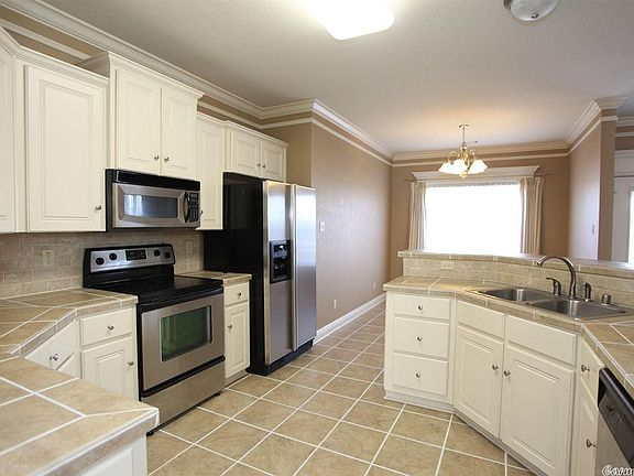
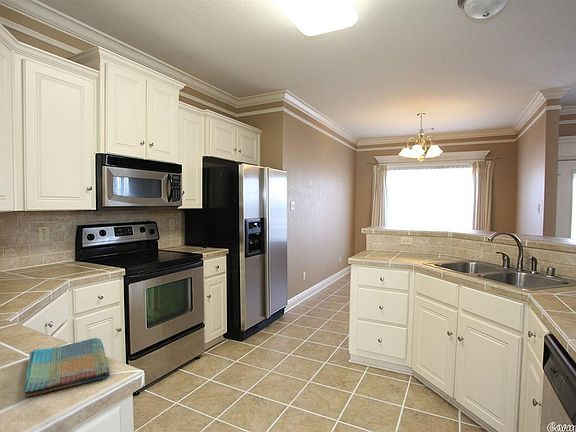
+ dish towel [24,337,111,398]
